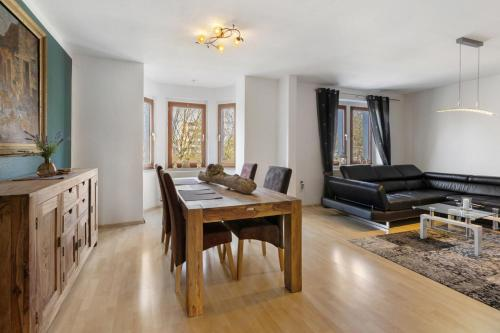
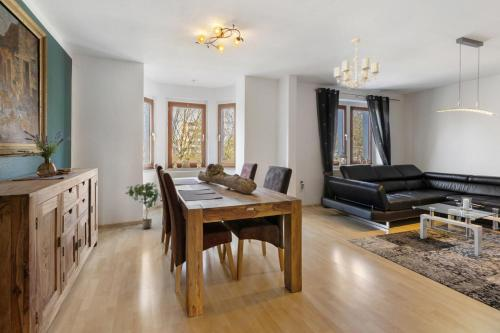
+ potted plant [124,181,162,230]
+ chandelier [333,37,380,91]
